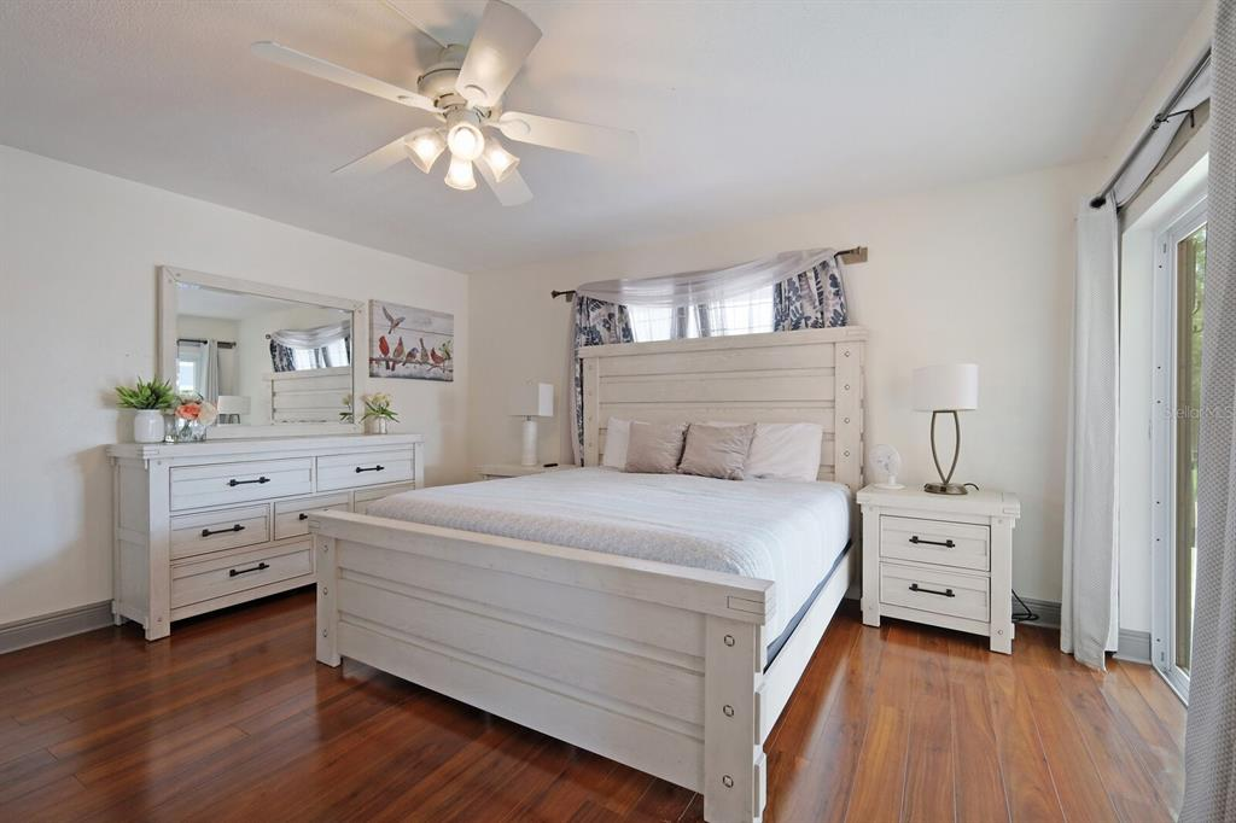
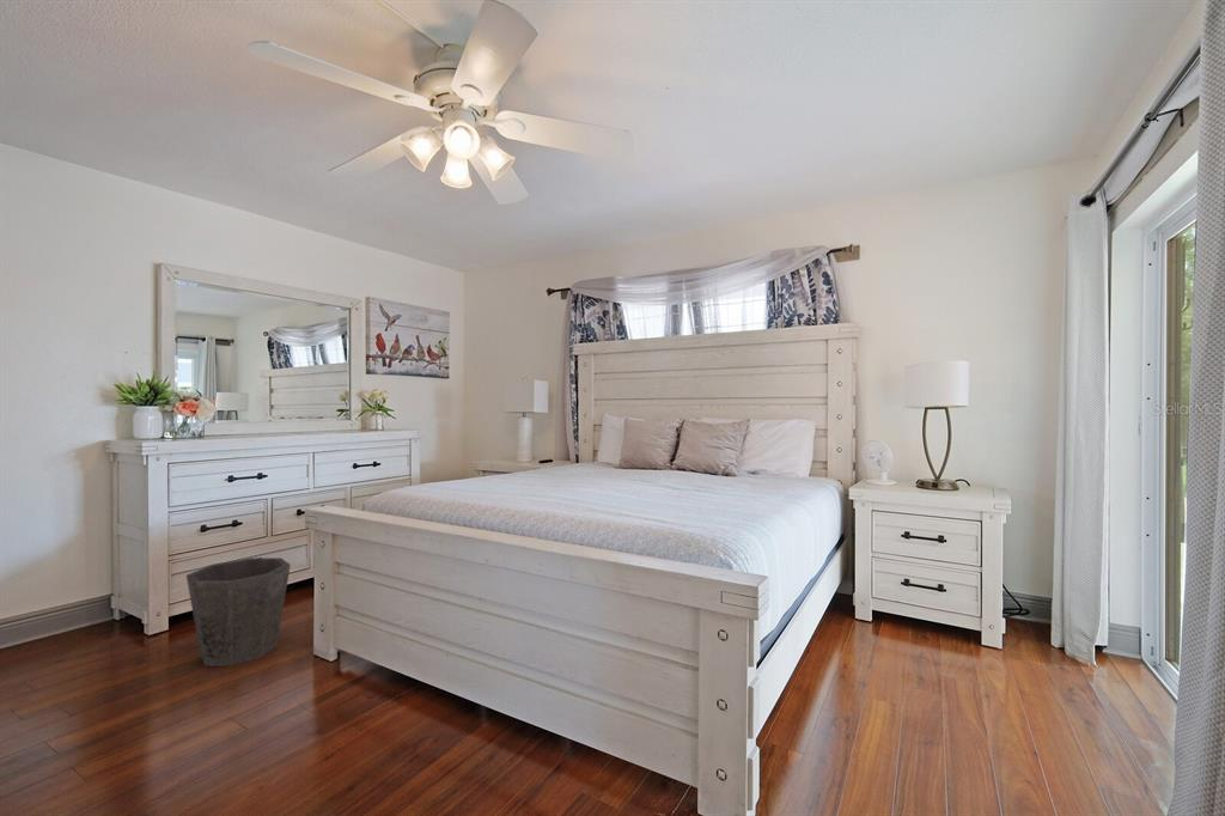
+ waste bin [185,556,292,668]
